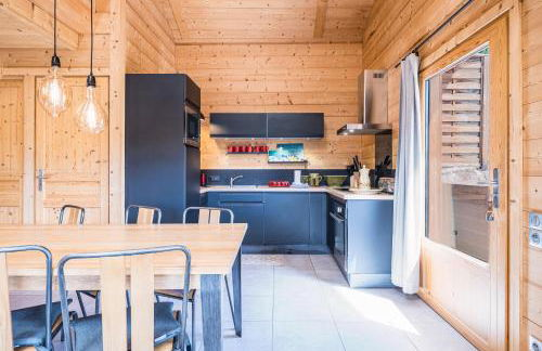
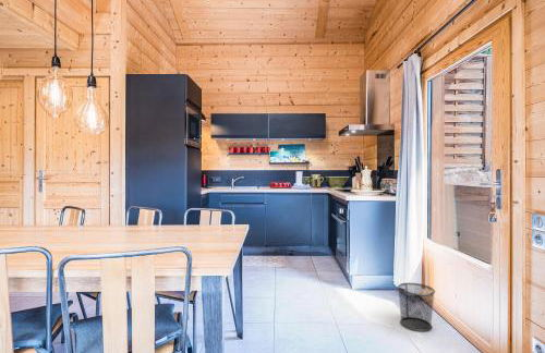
+ waste bin [397,282,436,332]
